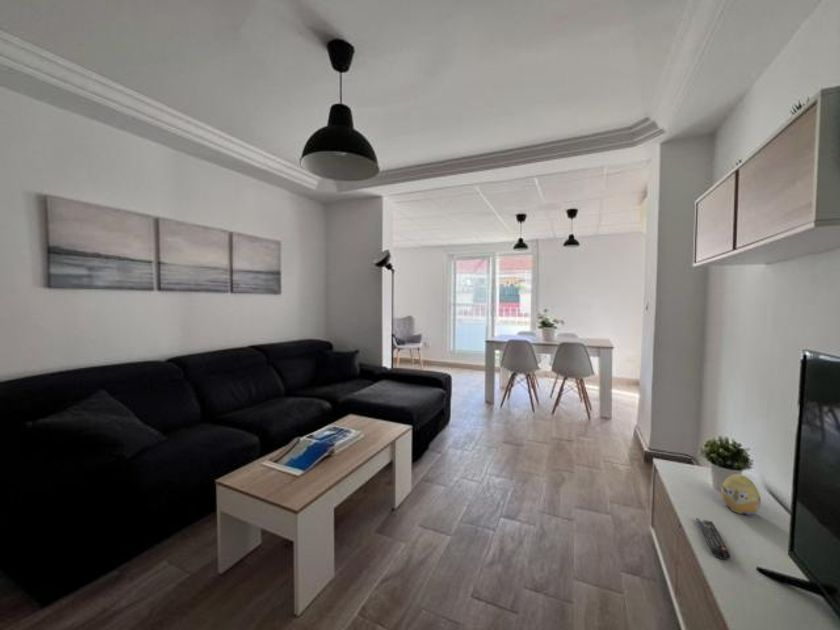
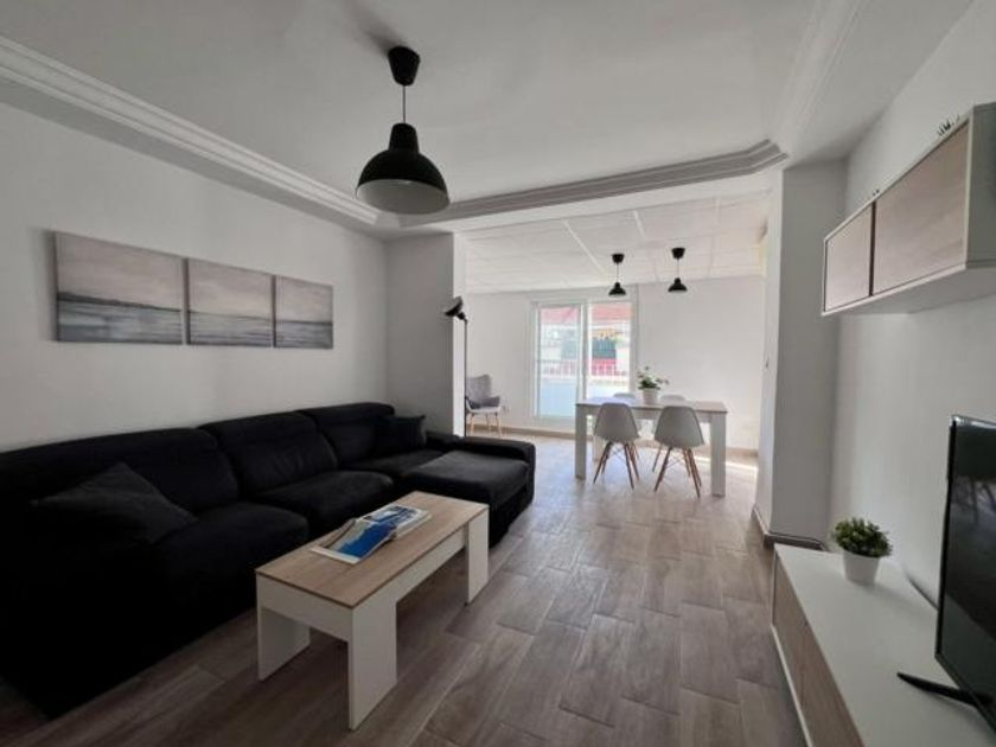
- decorative egg [720,473,762,516]
- remote control [695,517,731,561]
